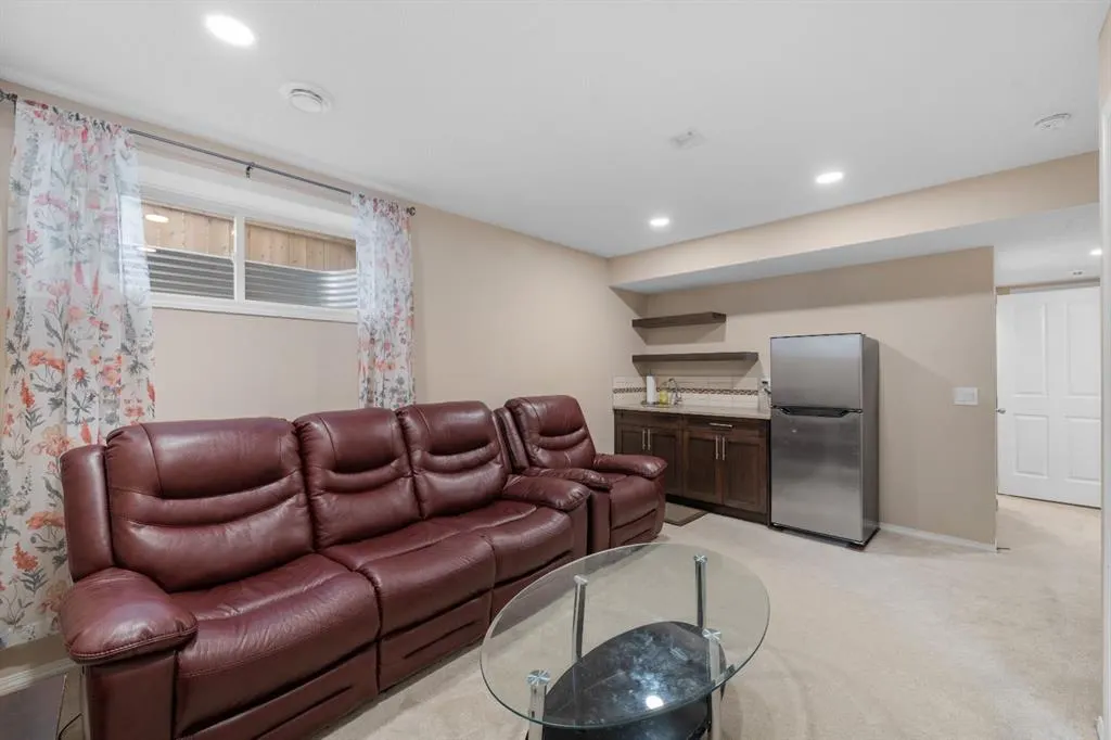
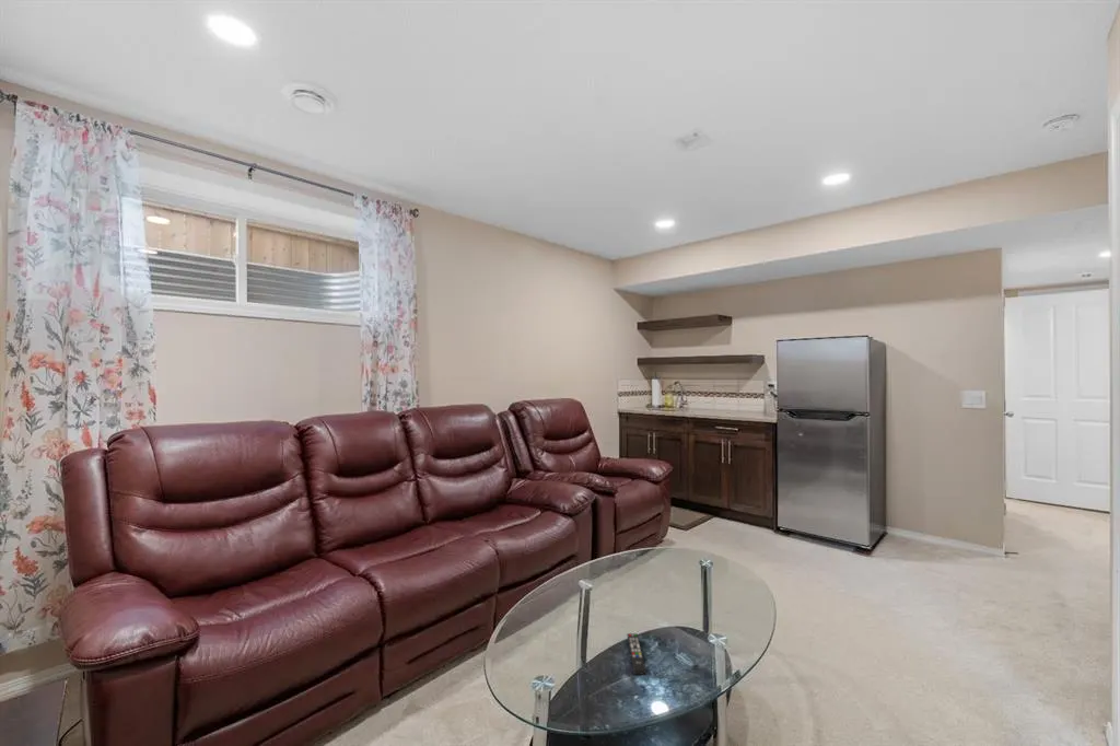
+ remote control [627,632,648,676]
